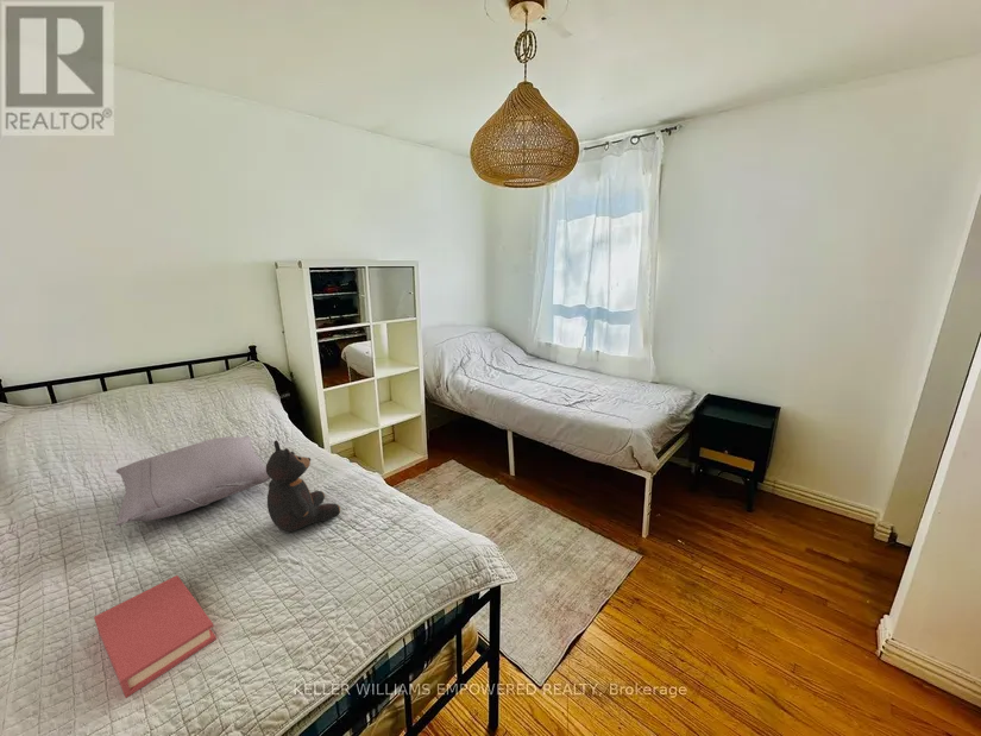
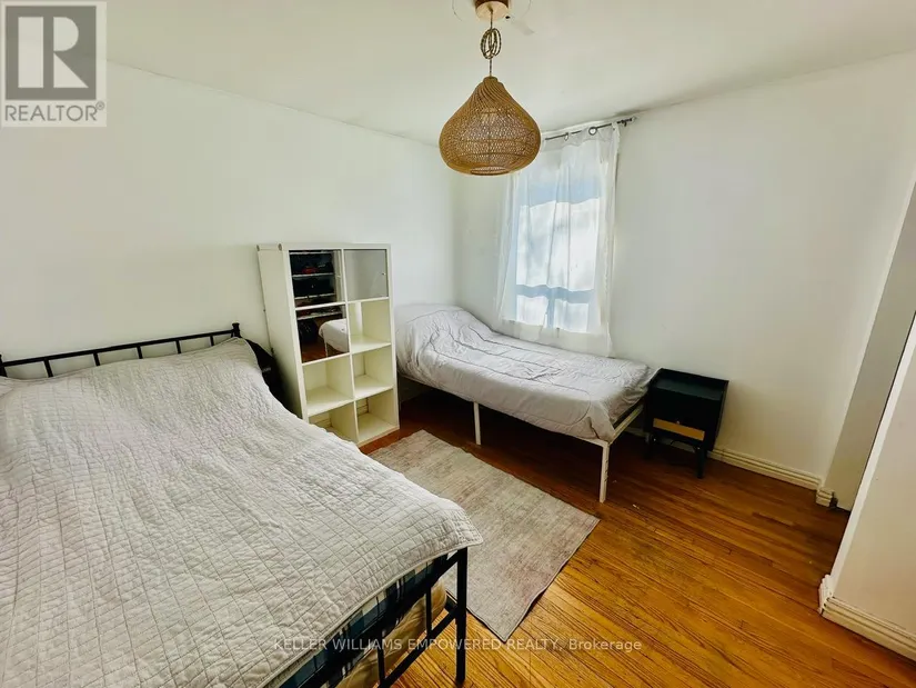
- book [93,574,218,699]
- pillow [114,435,271,527]
- teddy bear [265,439,341,534]
